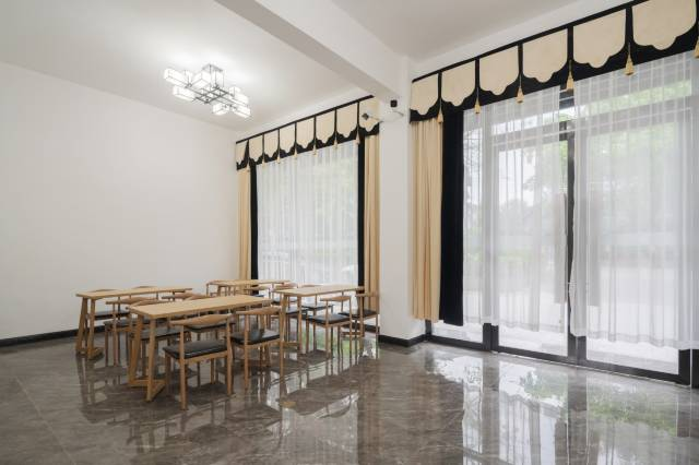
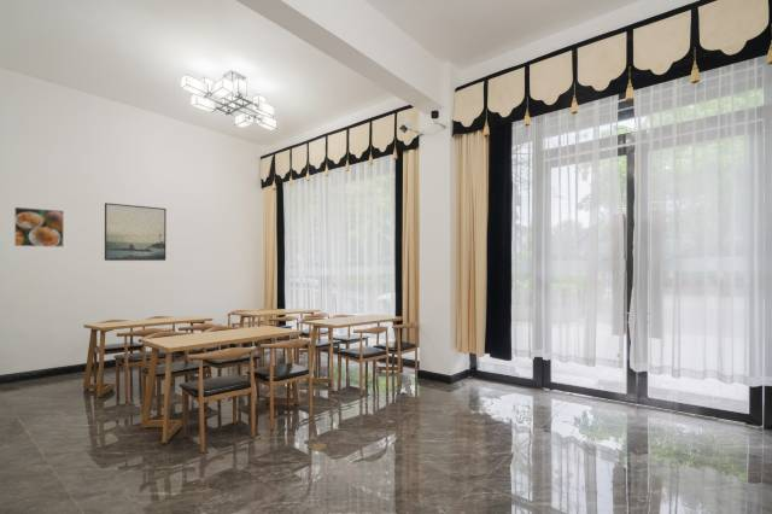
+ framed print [13,206,65,249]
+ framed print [104,201,168,262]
